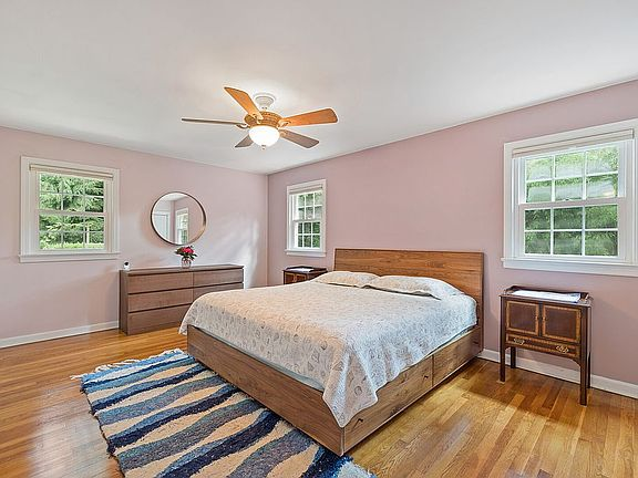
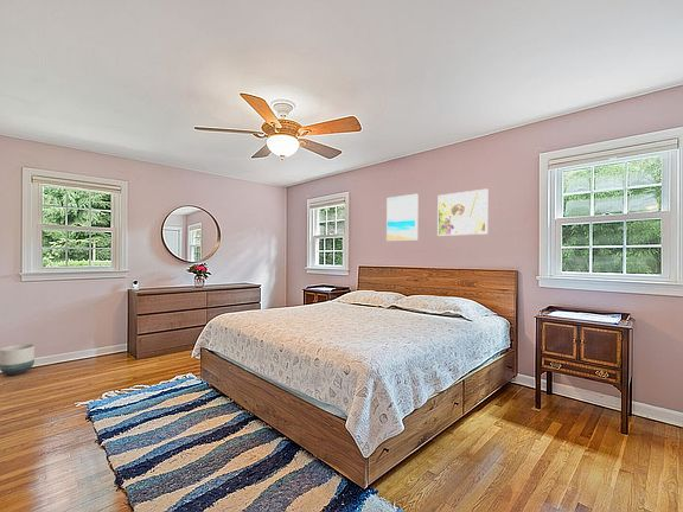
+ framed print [436,188,489,237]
+ planter [0,343,36,376]
+ wall art [385,193,419,242]
